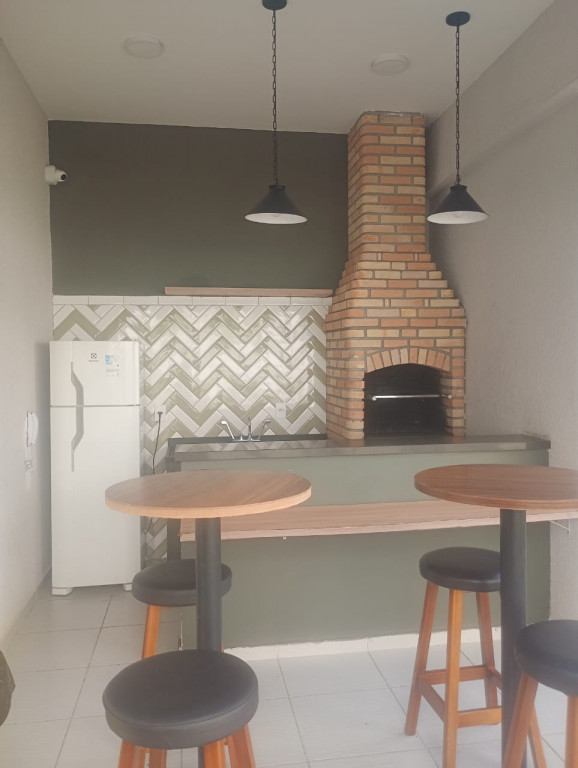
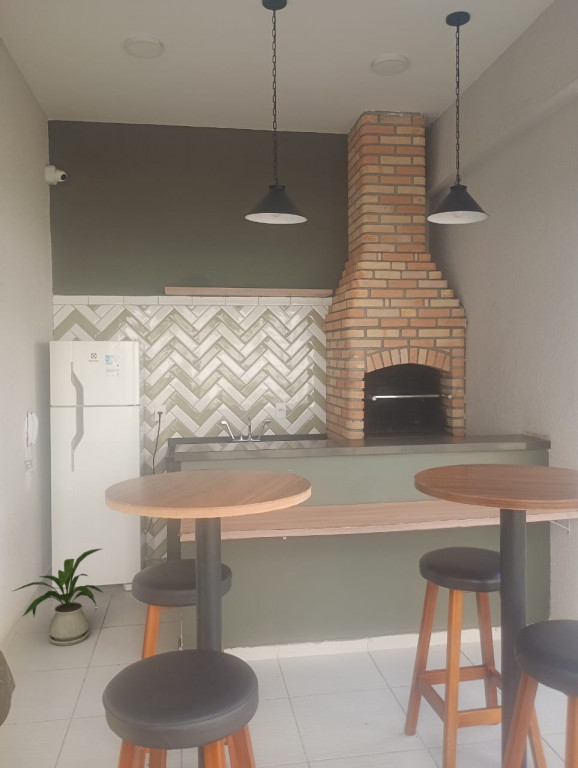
+ house plant [12,548,105,647]
